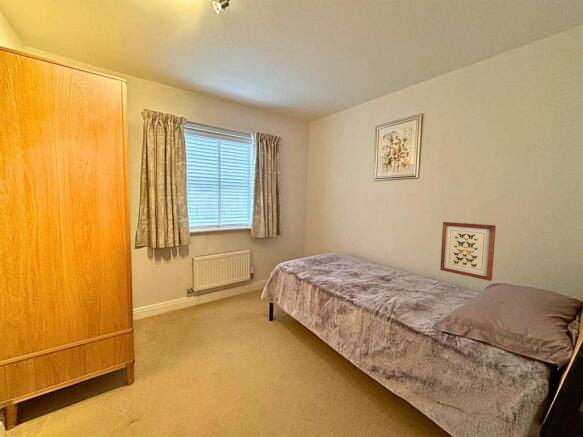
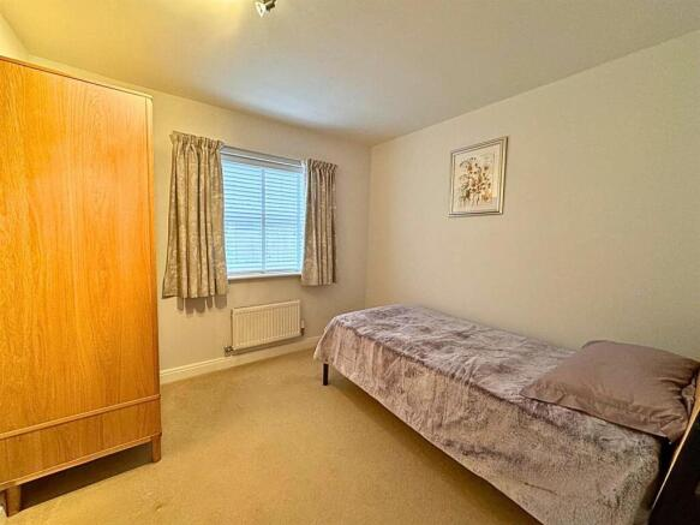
- wall art [439,221,497,282]
